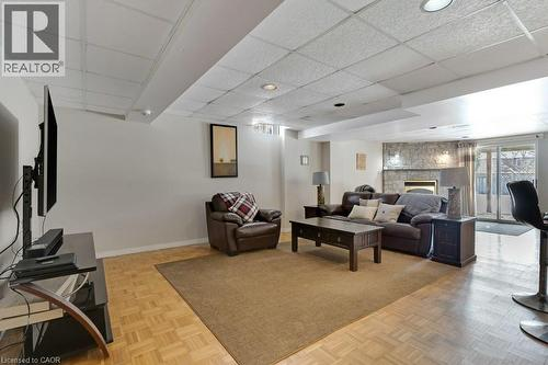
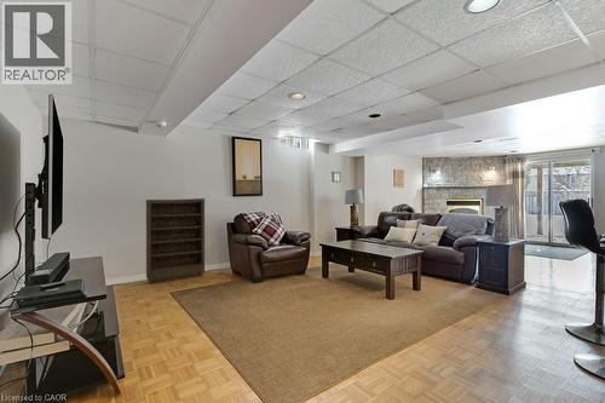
+ bookshelf [145,197,206,284]
